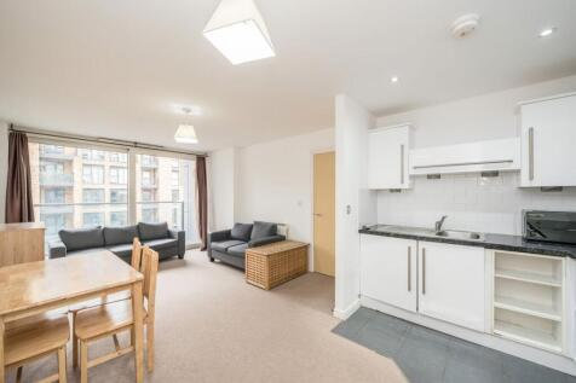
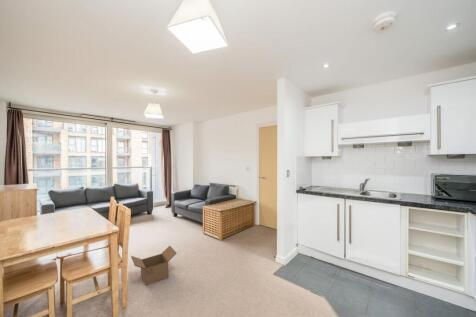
+ box [130,245,178,287]
